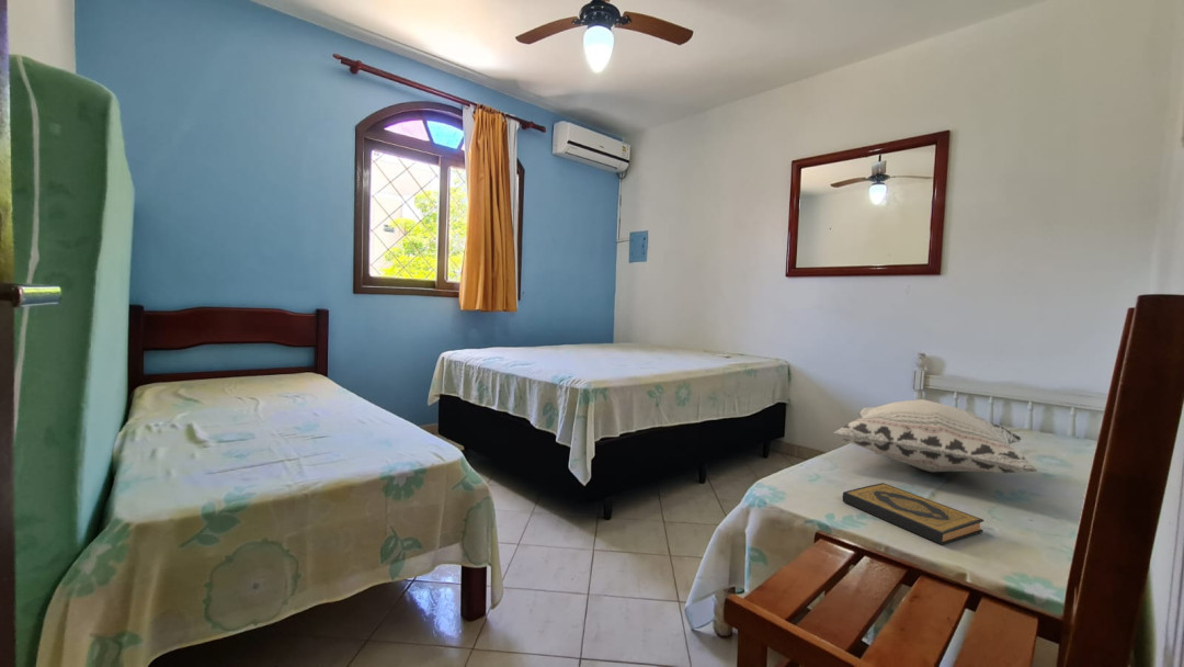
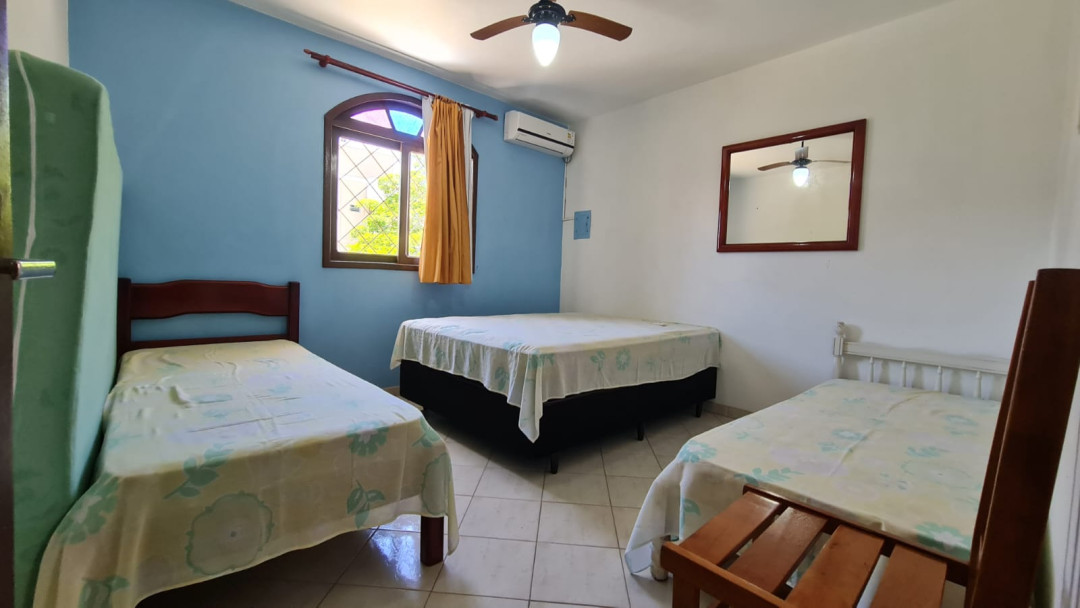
- decorative pillow [832,398,1038,474]
- hardback book [842,482,984,545]
